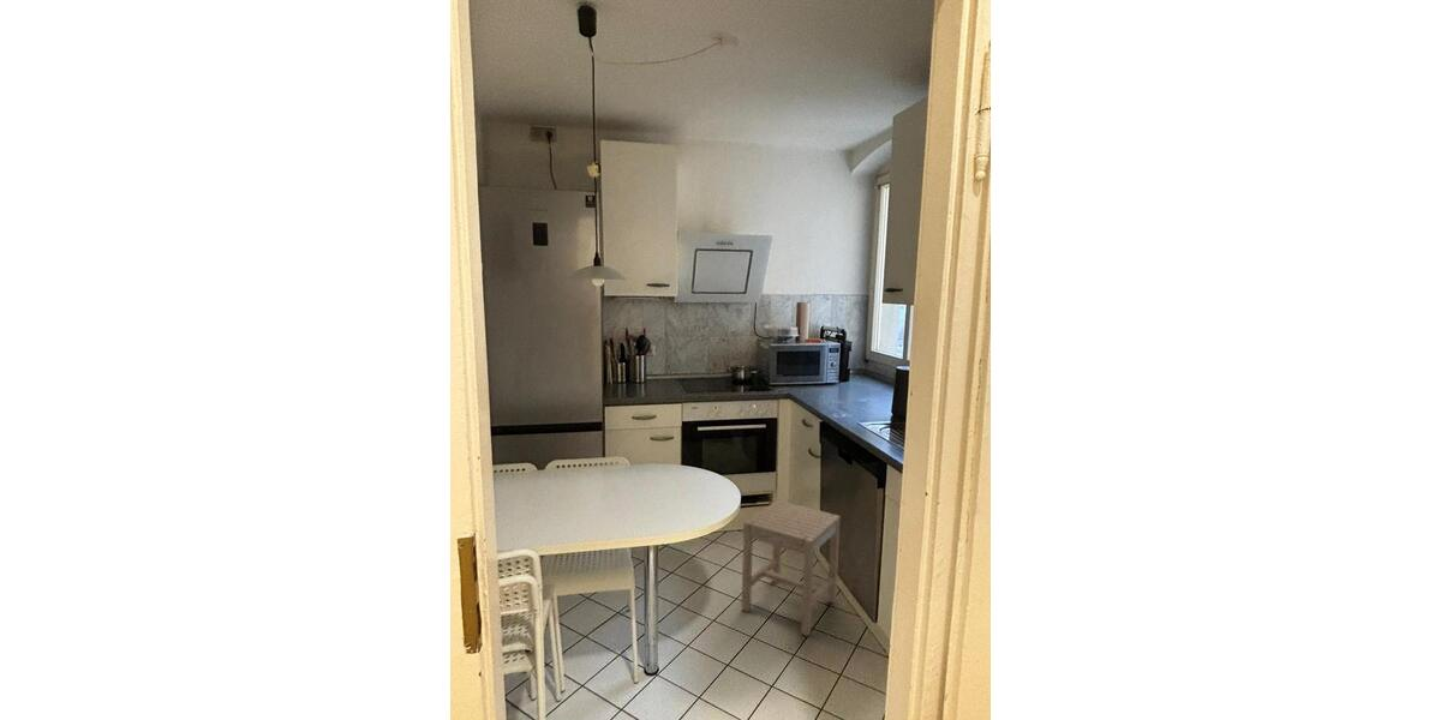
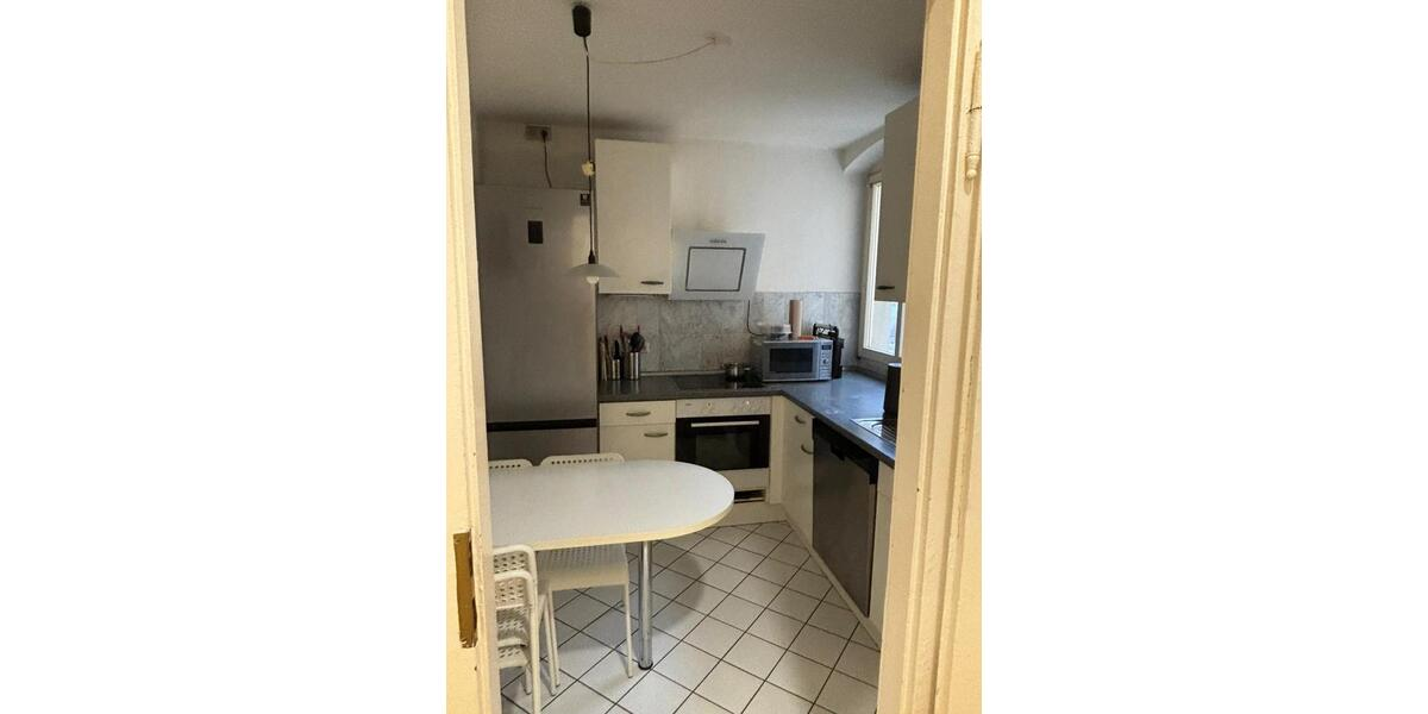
- stool [741,499,842,637]
